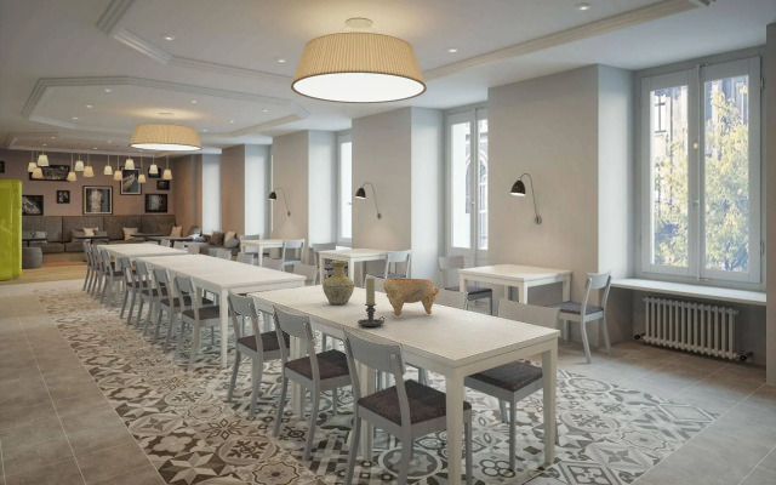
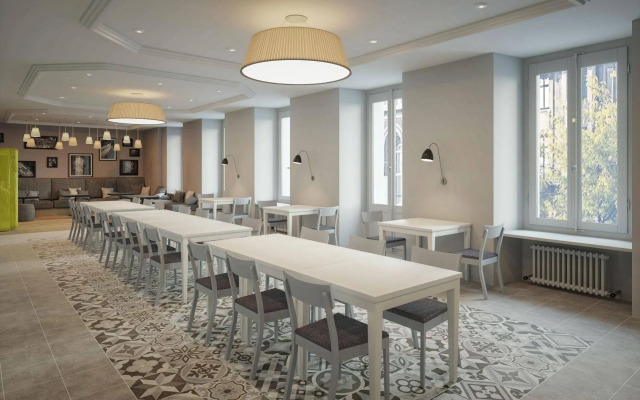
- decorative bowl [382,276,440,318]
- candle holder [356,276,386,327]
- vase [321,261,355,306]
